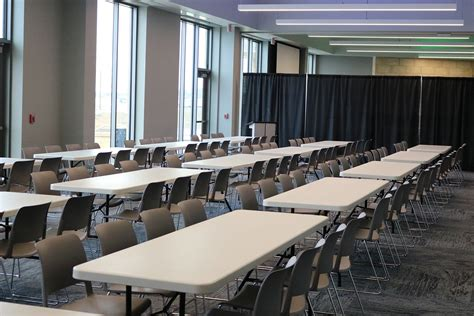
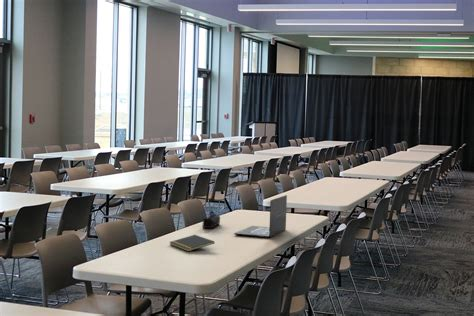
+ pencil case [201,210,221,230]
+ notepad [169,234,216,252]
+ laptop [233,194,288,239]
